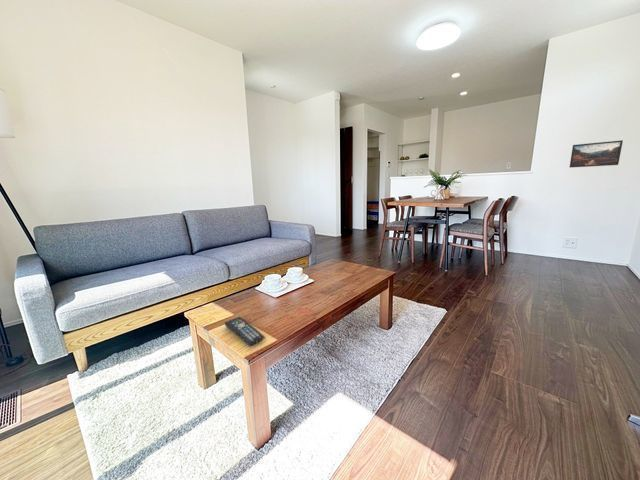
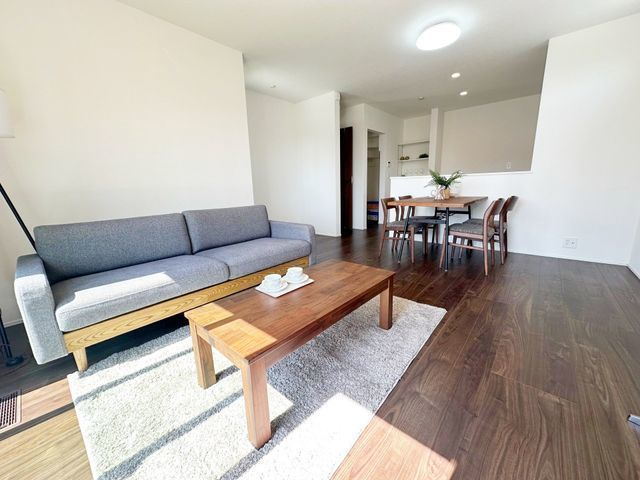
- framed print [569,139,624,169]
- remote control [224,316,265,347]
